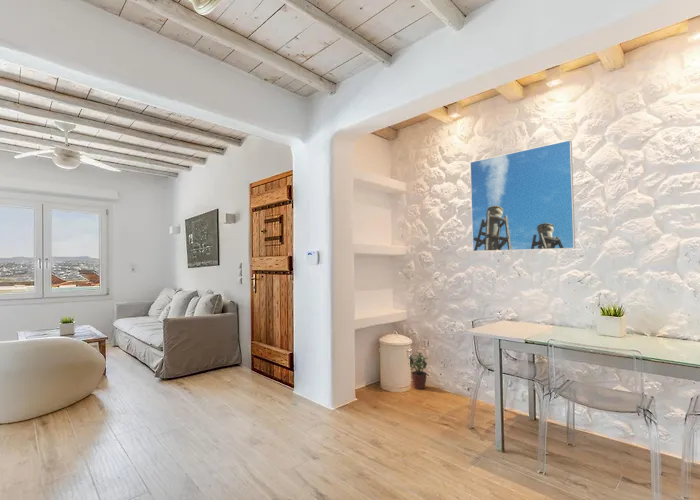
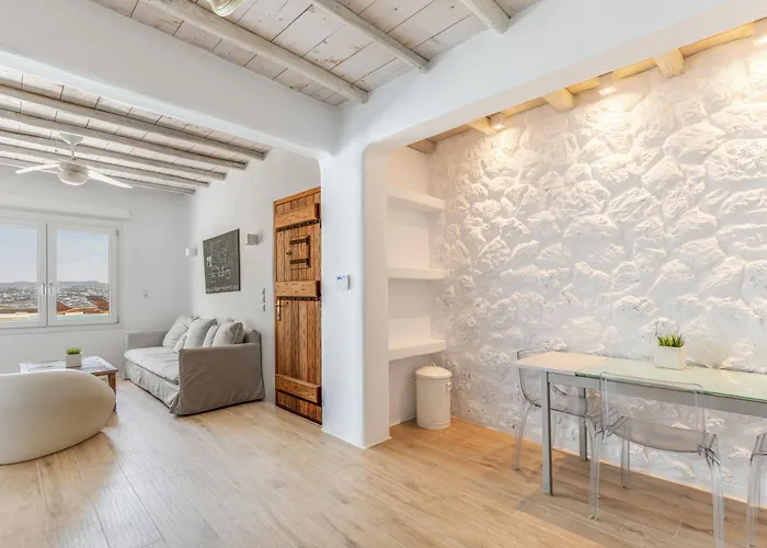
- potted plant [409,351,428,391]
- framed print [469,139,576,252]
